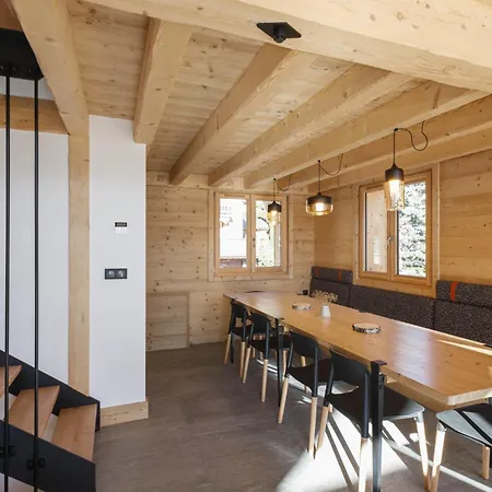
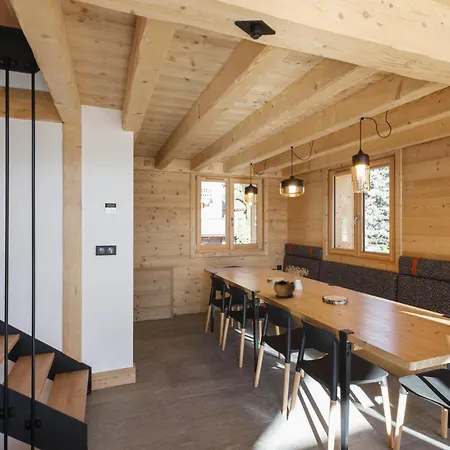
+ decorative bowl [273,279,296,299]
